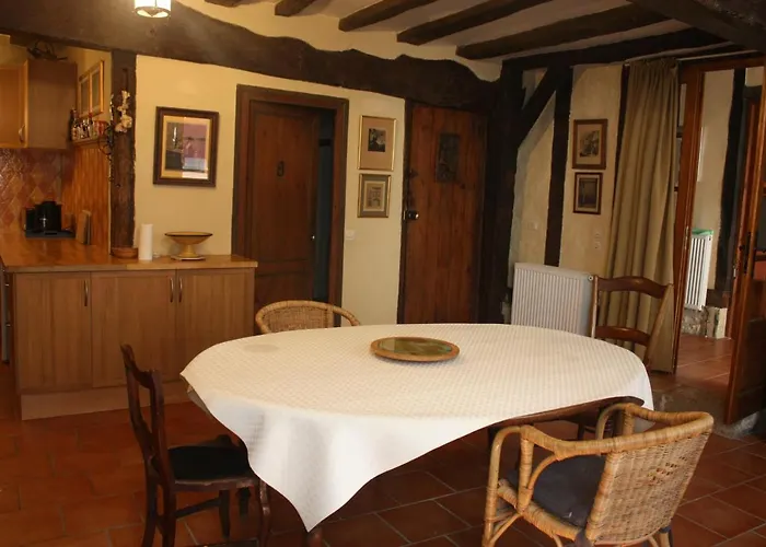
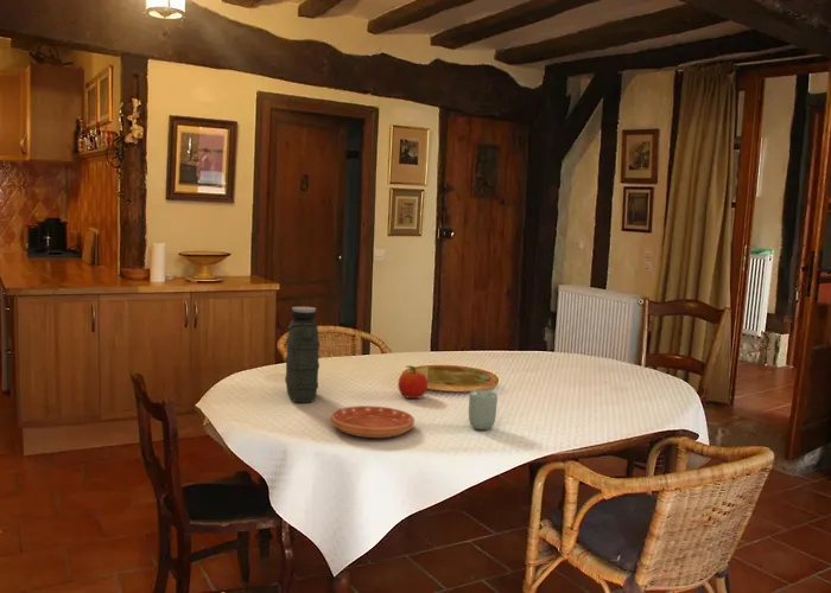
+ cup [468,389,499,431]
+ water jug [284,306,321,403]
+ fruit [397,364,429,400]
+ saucer [330,404,415,439]
